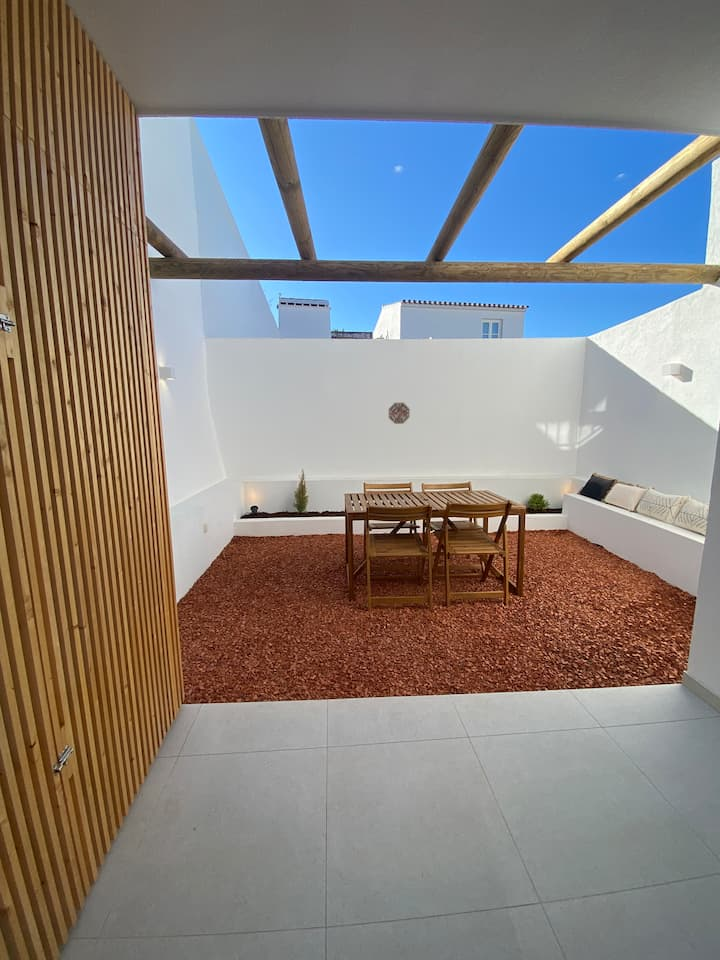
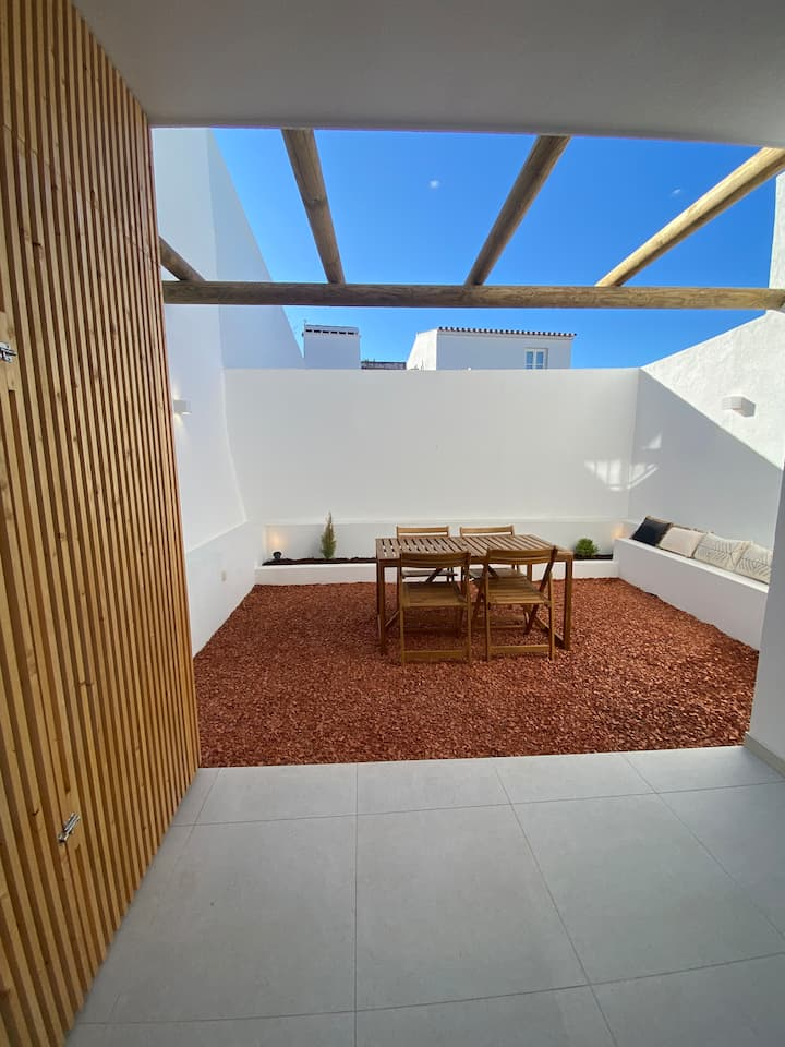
- decorative platter [388,402,411,425]
